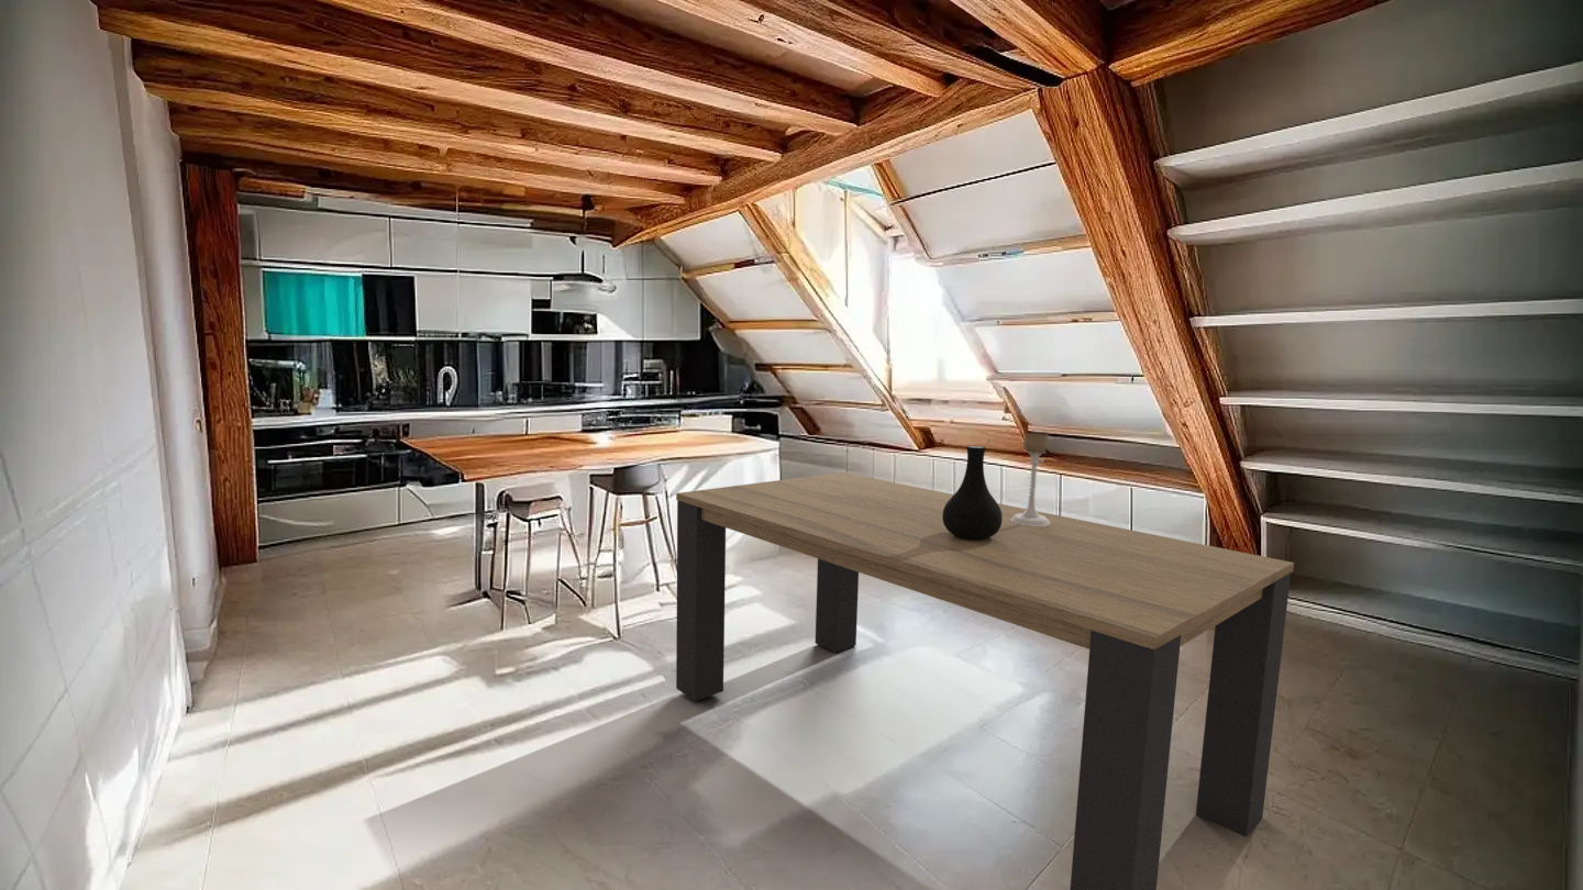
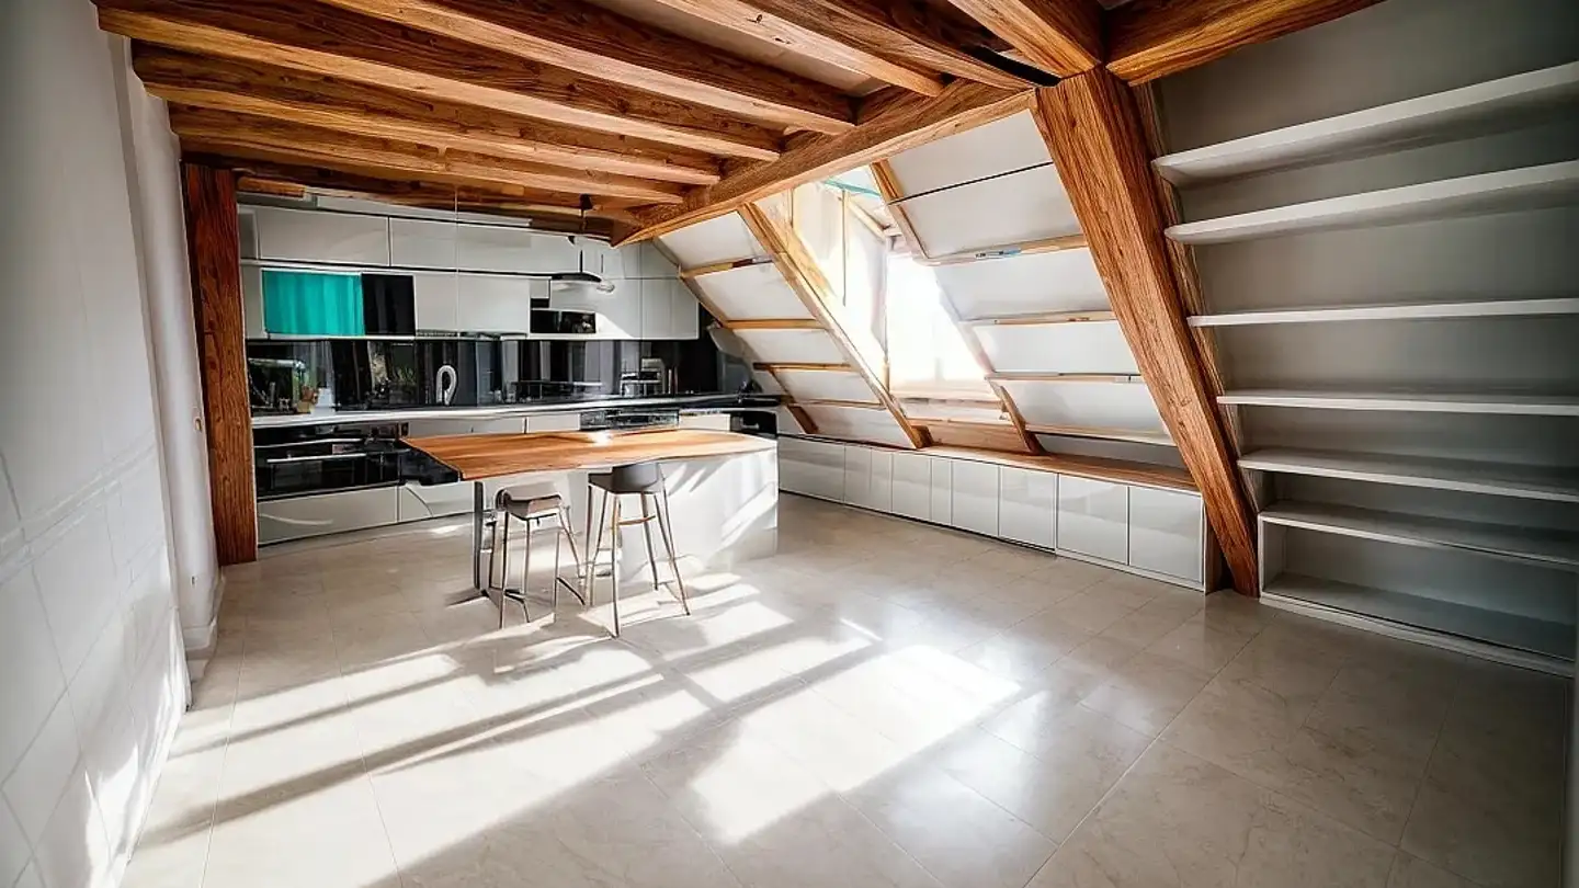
- dining table [675,471,1295,890]
- vase [942,444,1003,539]
- candle holder [1011,432,1050,526]
